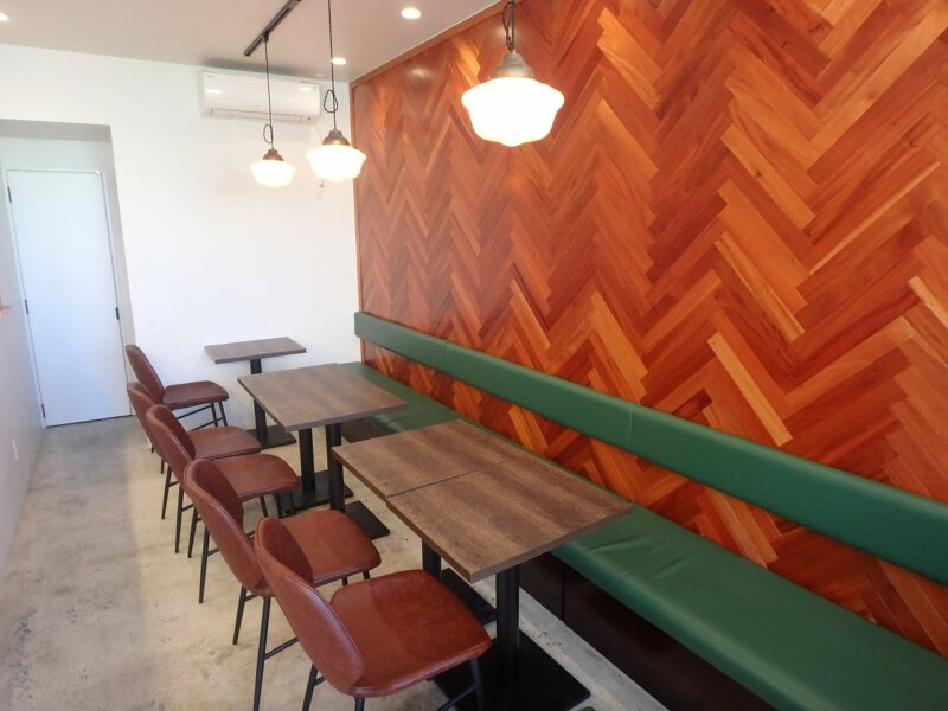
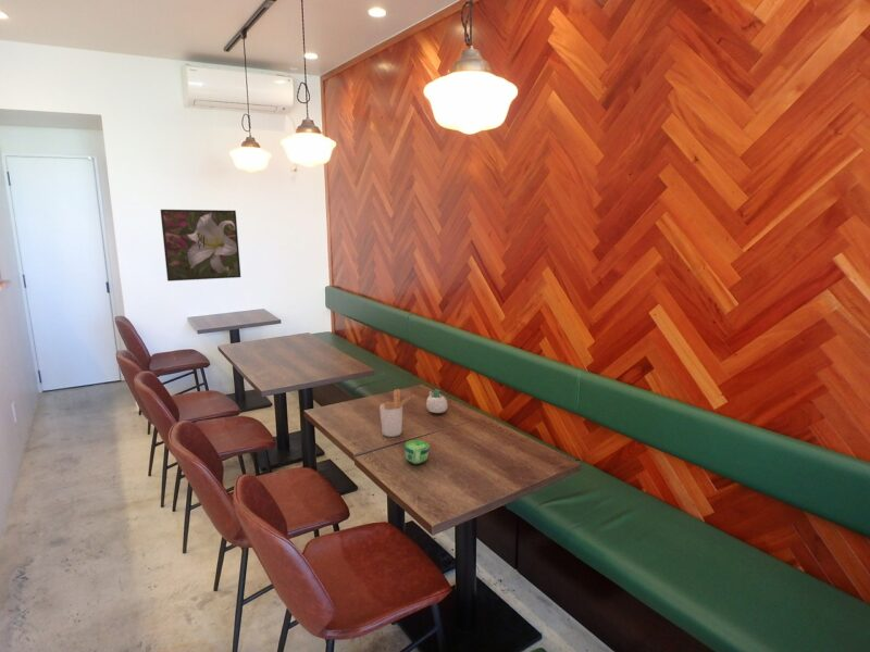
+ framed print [160,209,241,283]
+ succulent planter [425,388,449,414]
+ utensil holder [378,388,414,438]
+ cup [403,439,431,465]
